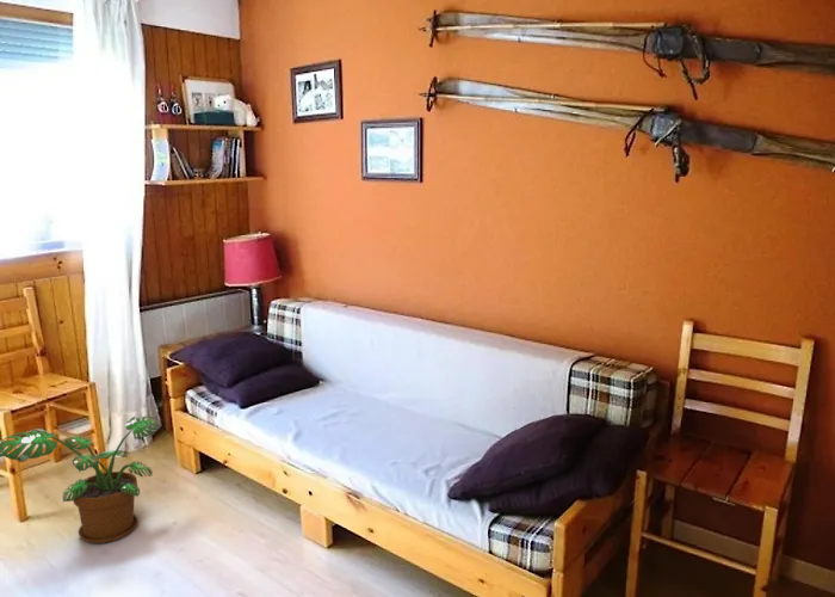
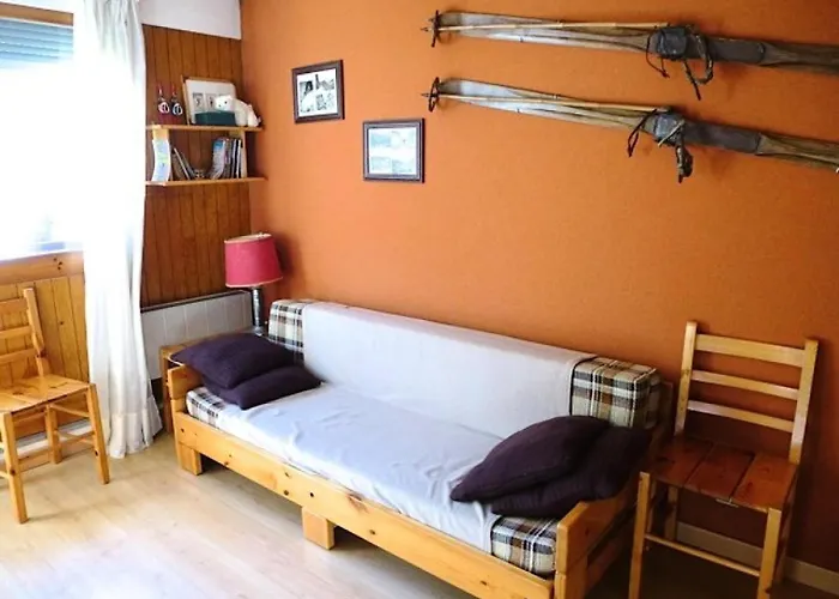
- potted plant [0,414,162,544]
